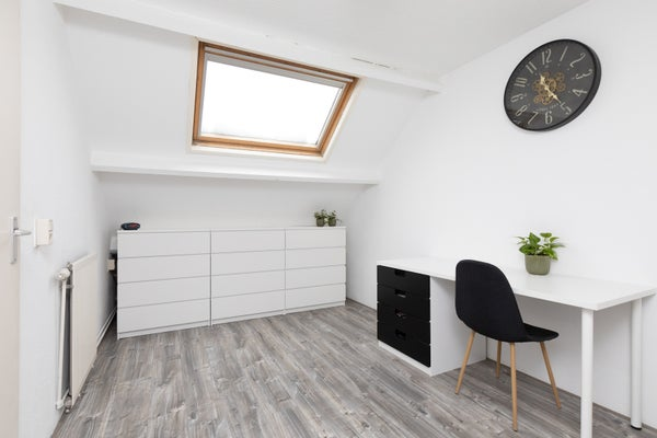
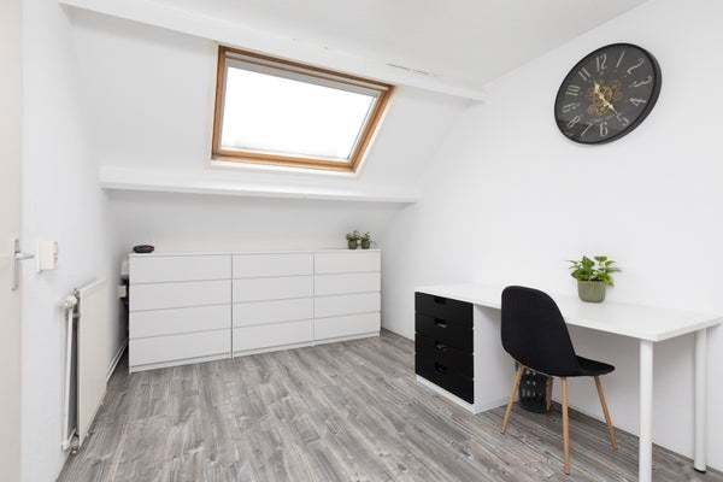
+ wastebasket [513,359,556,415]
